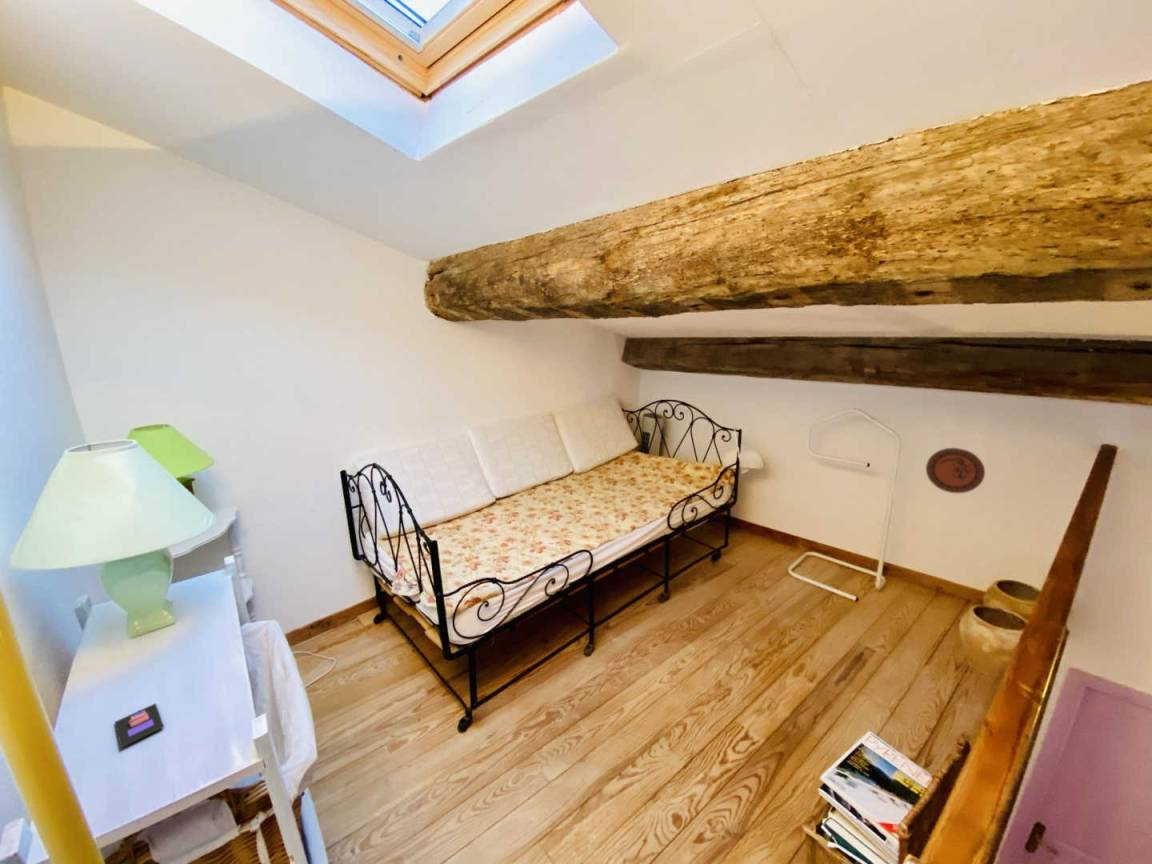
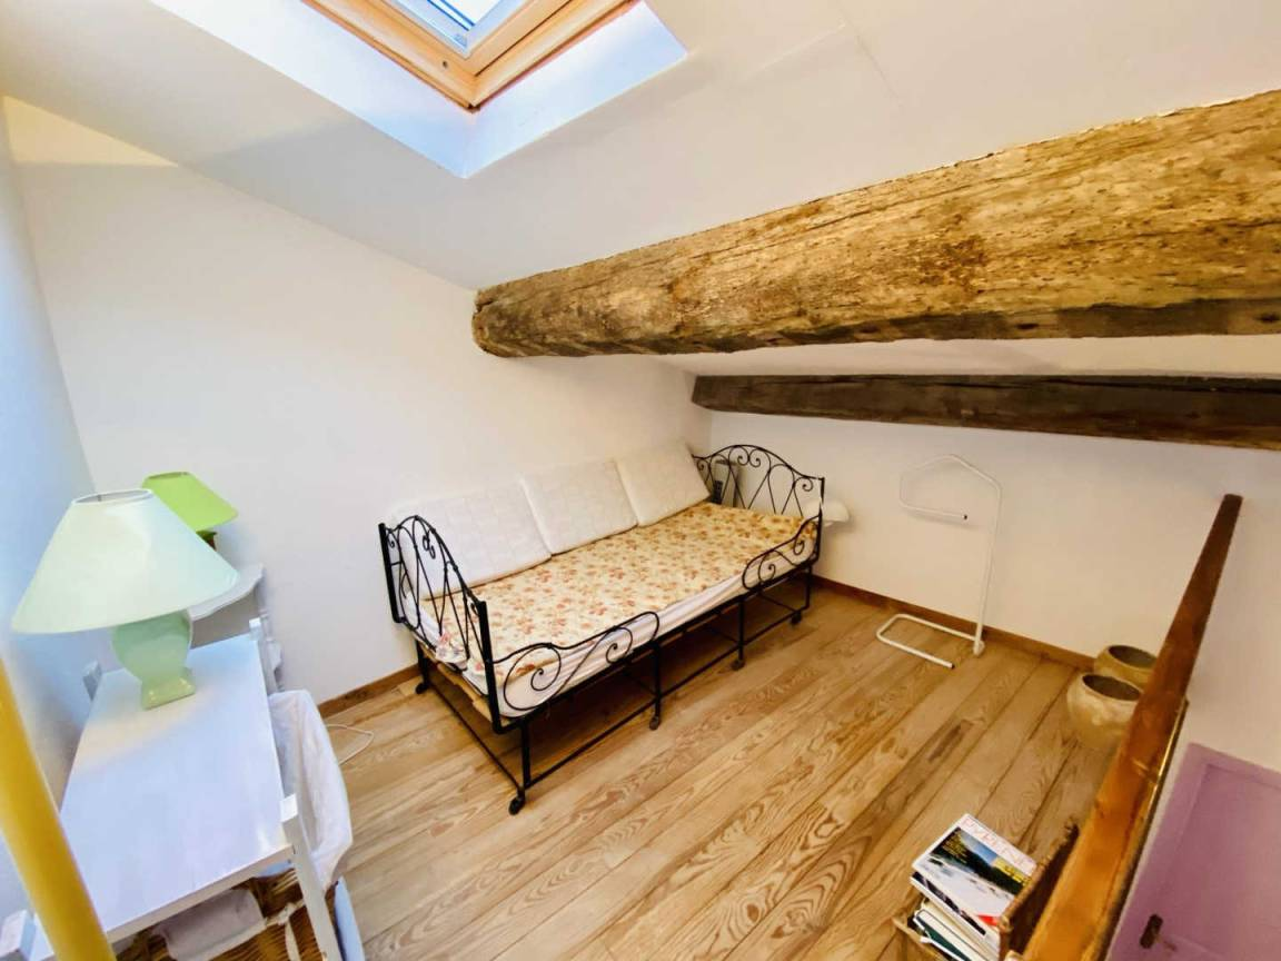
- sticky notes [114,676,165,749]
- decorative plate [925,447,986,494]
